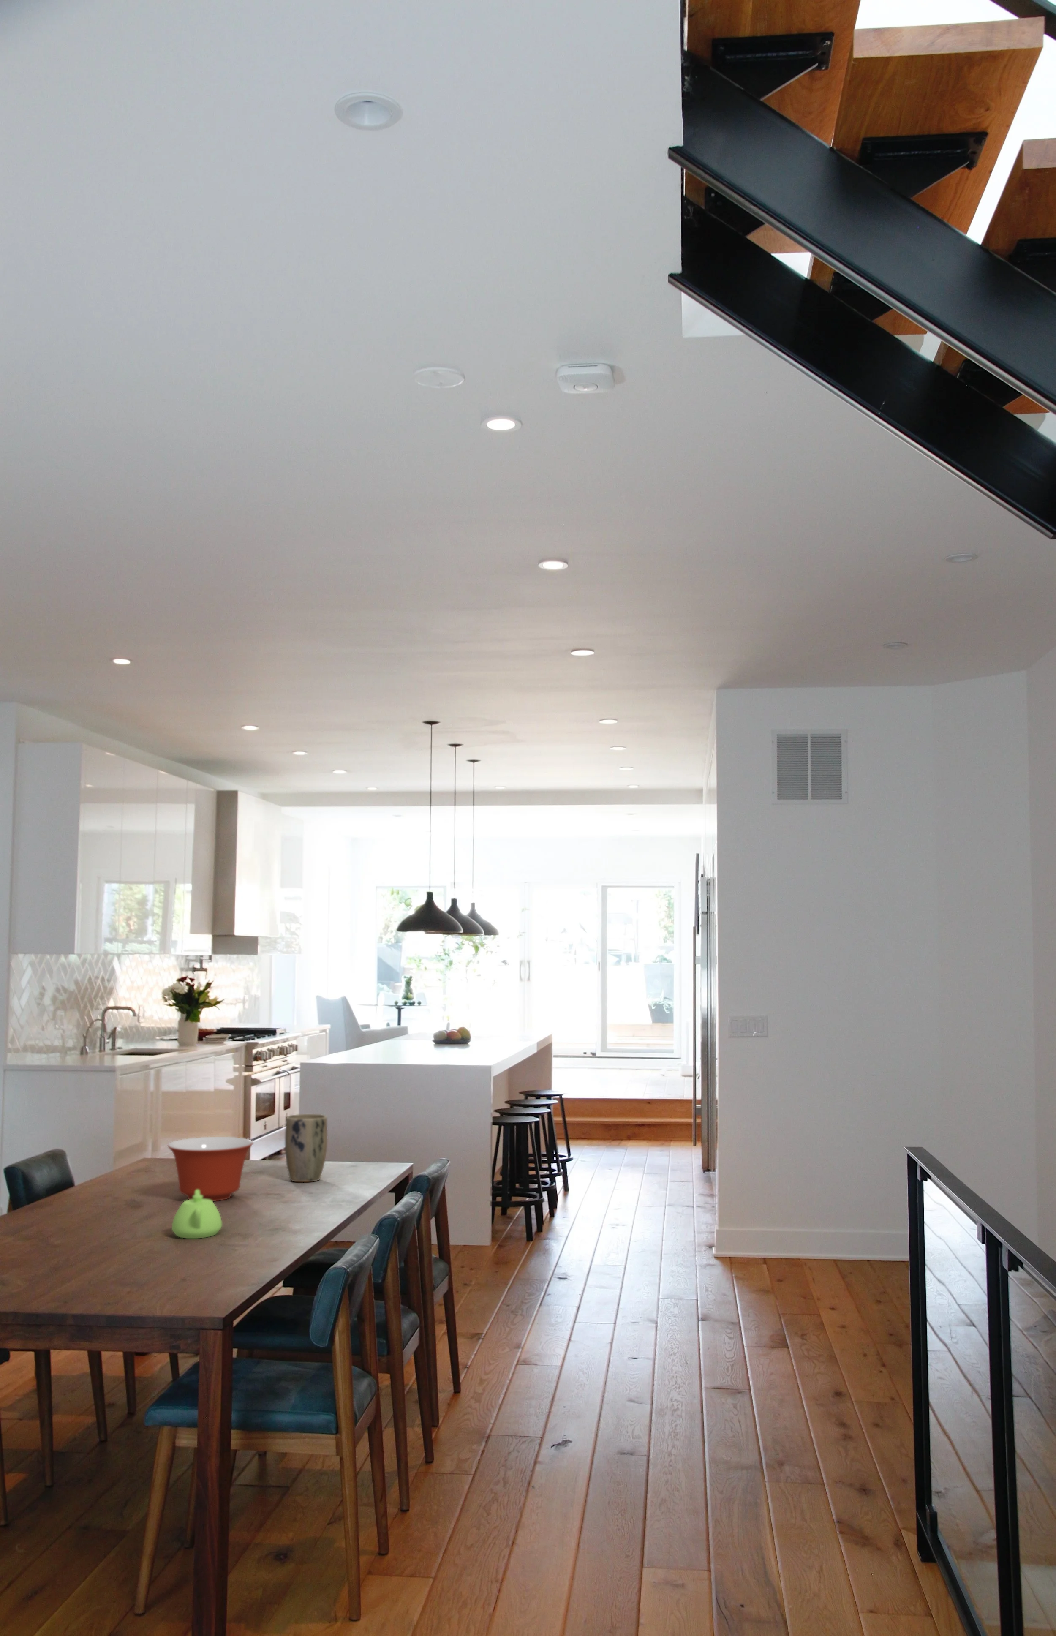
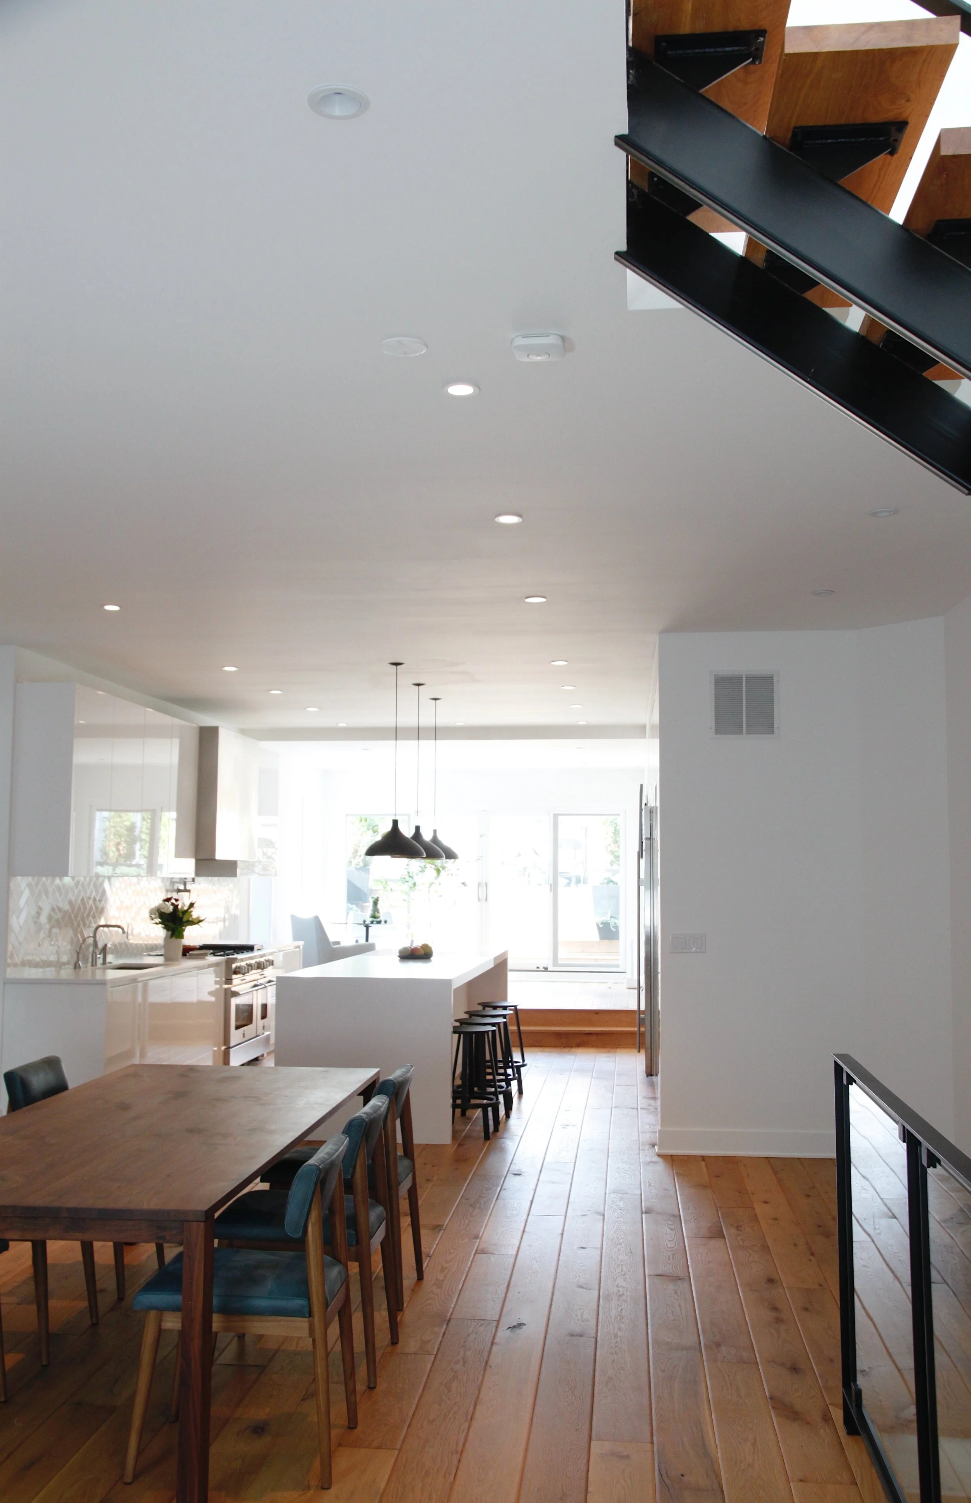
- teapot [172,1190,222,1239]
- mixing bowl [167,1136,254,1202]
- plant pot [285,1114,328,1183]
